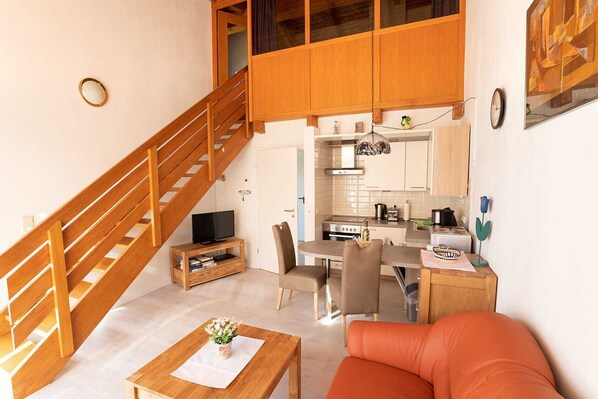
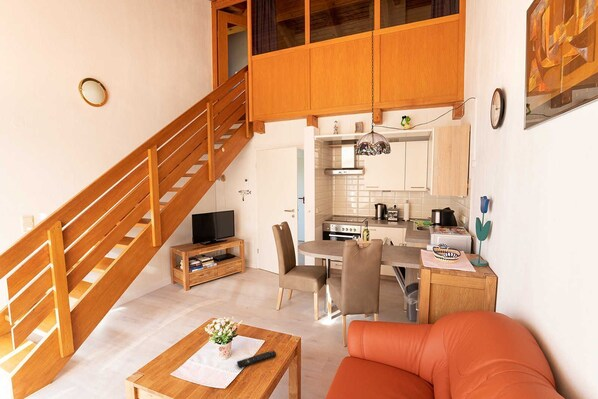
+ remote control [236,349,277,368]
